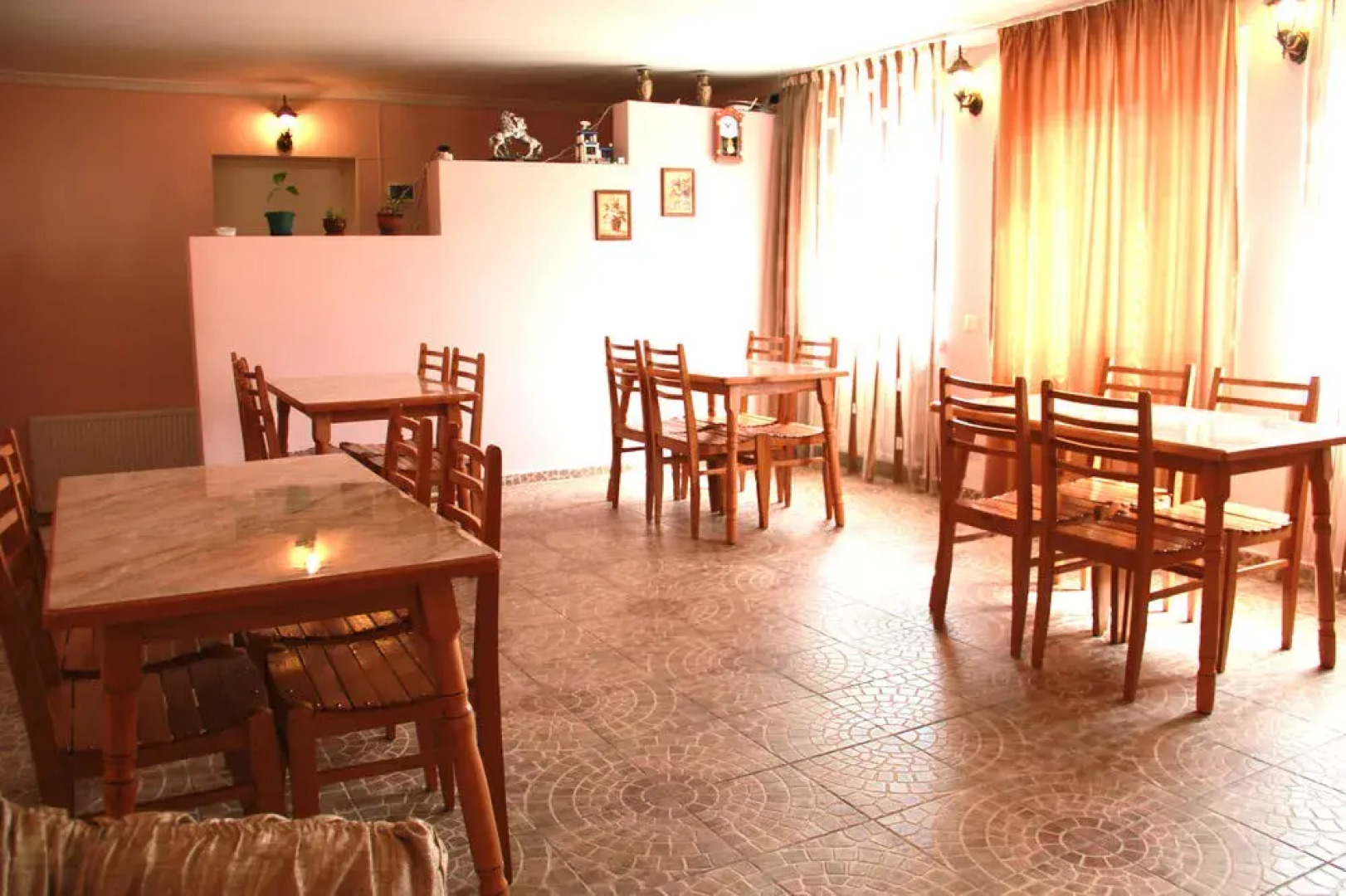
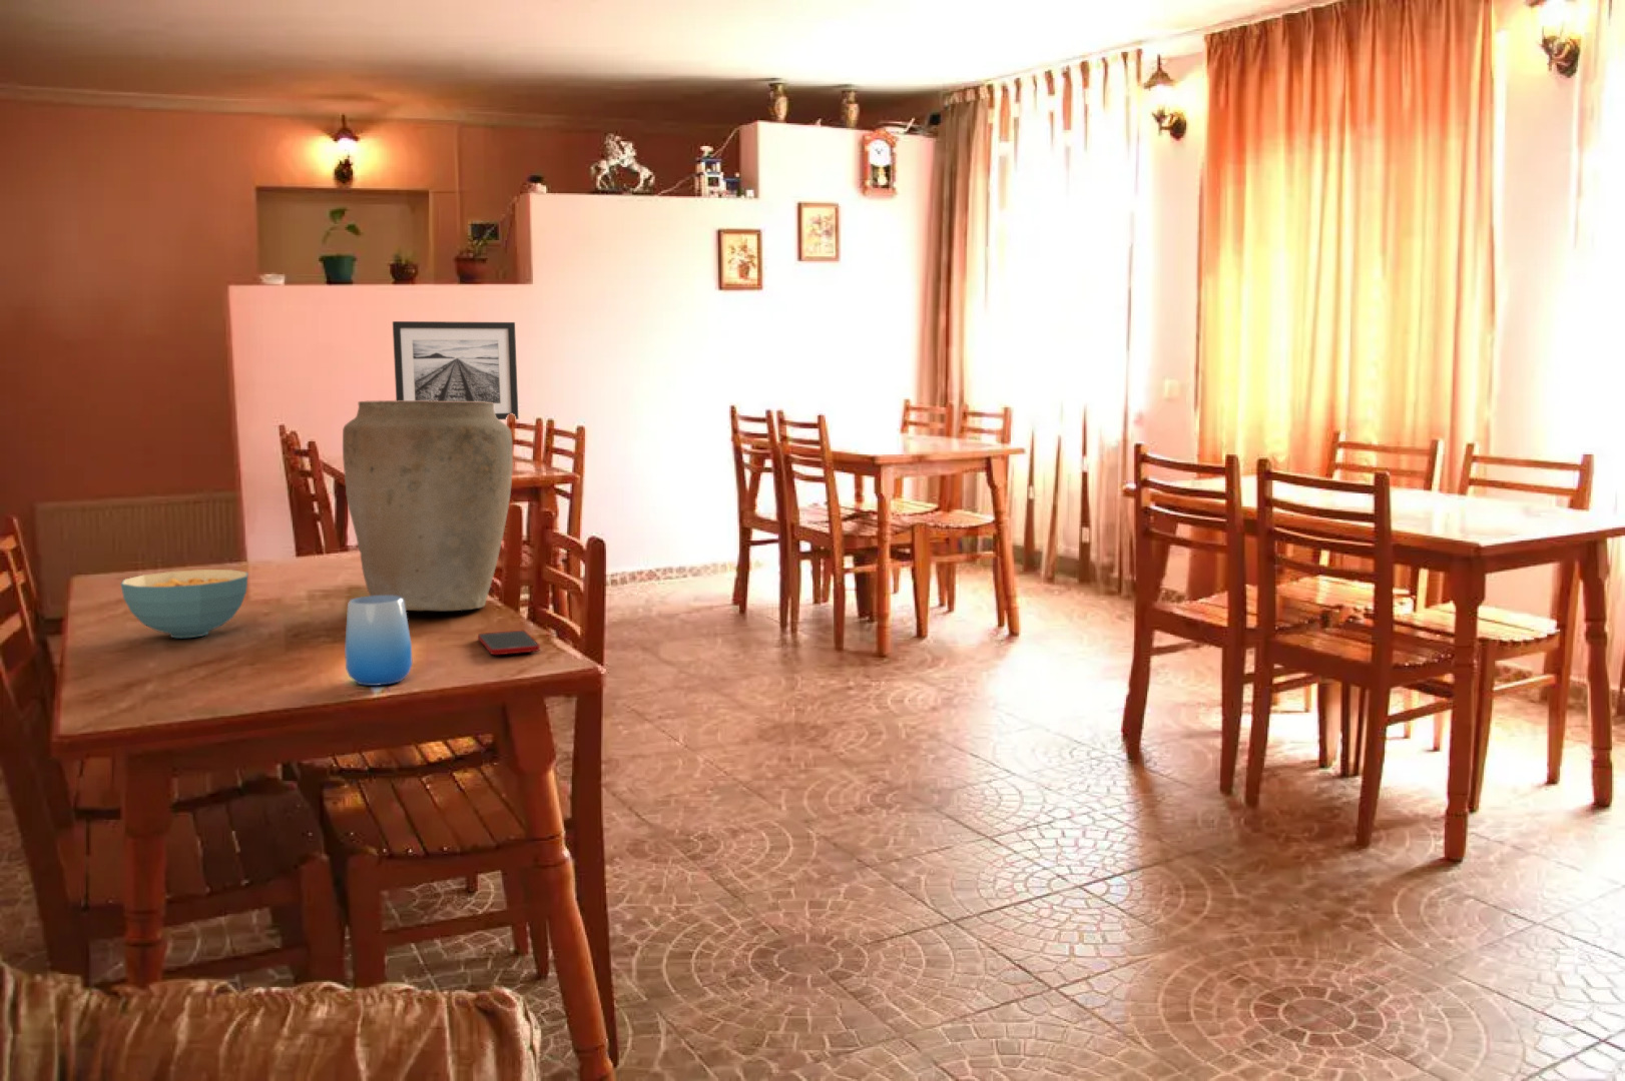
+ vase [342,399,514,612]
+ cup [344,596,414,686]
+ cell phone [477,630,541,655]
+ wall art [391,320,519,420]
+ cereal bowl [120,568,250,638]
